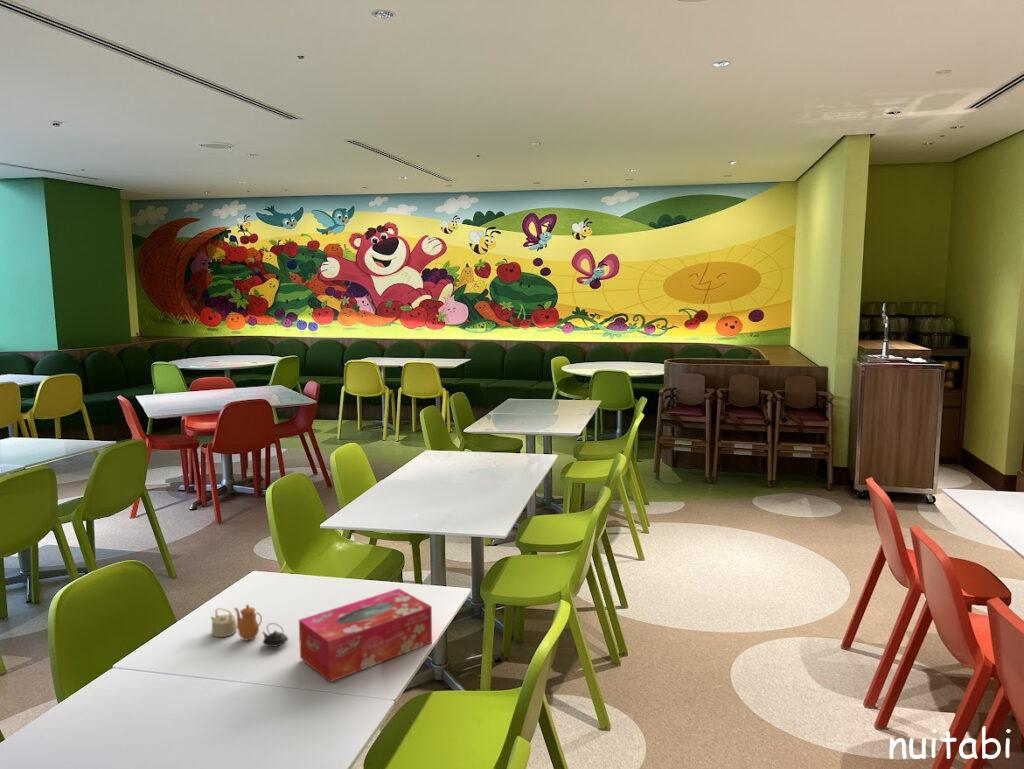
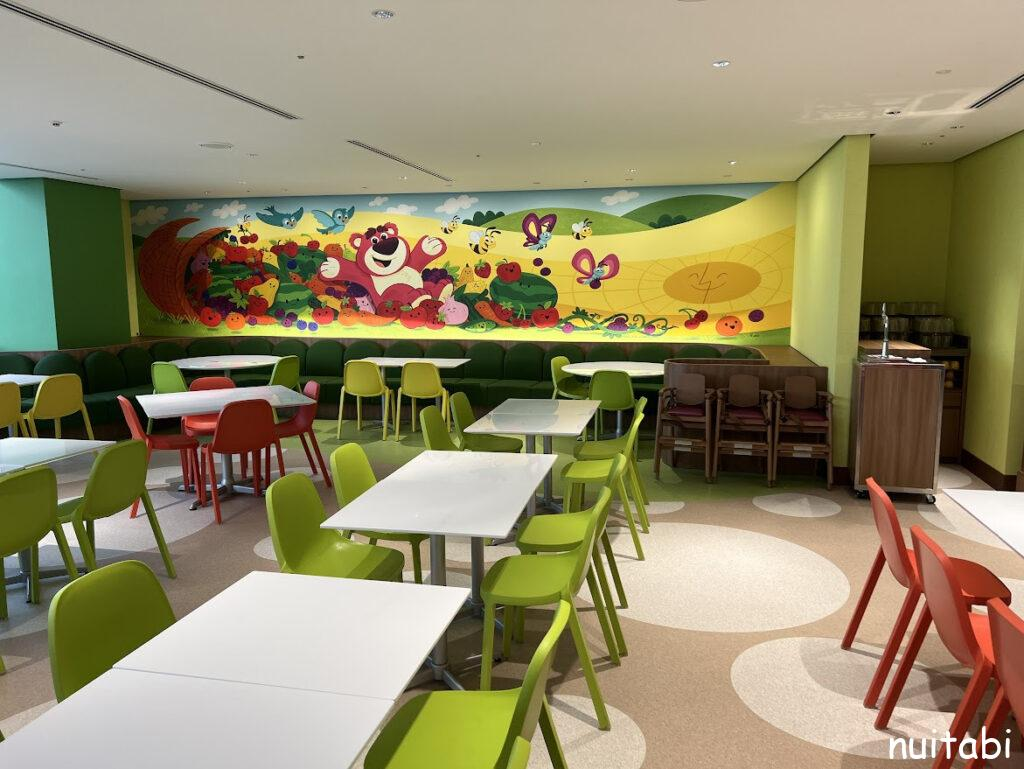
- tissue box [298,587,433,683]
- teapot [209,603,289,648]
